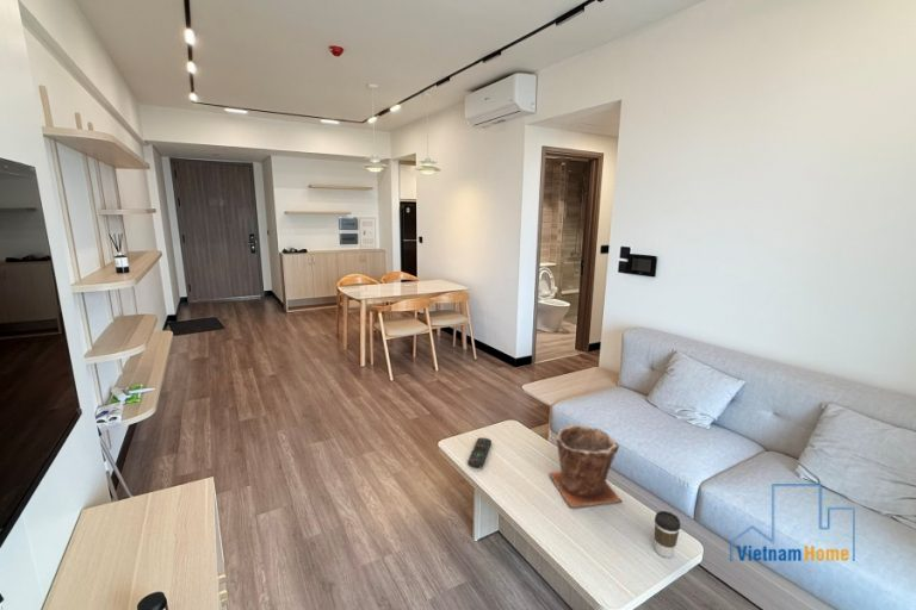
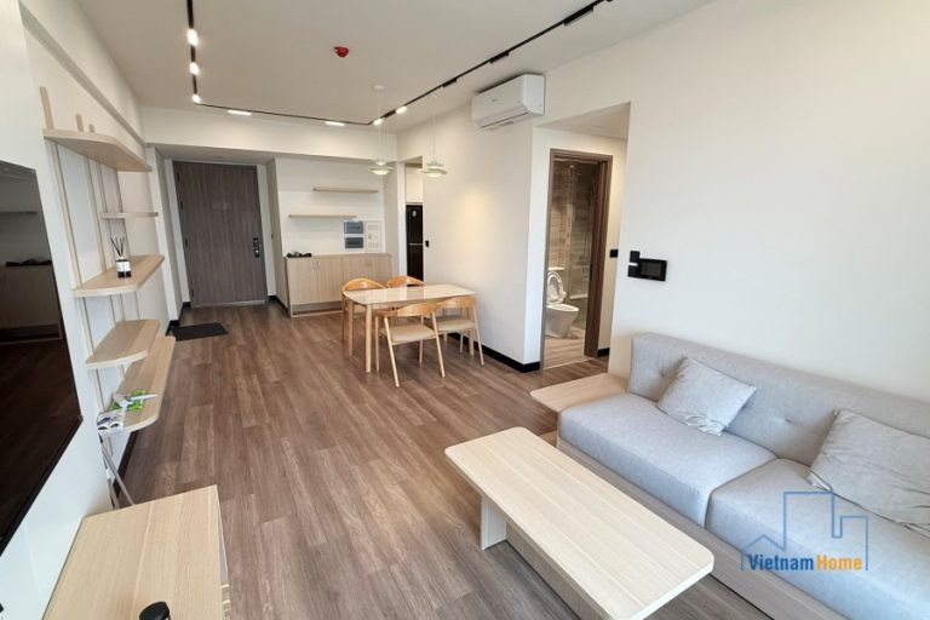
- coffee cup [654,510,681,559]
- plant pot [547,423,624,509]
- remote control [466,437,493,468]
